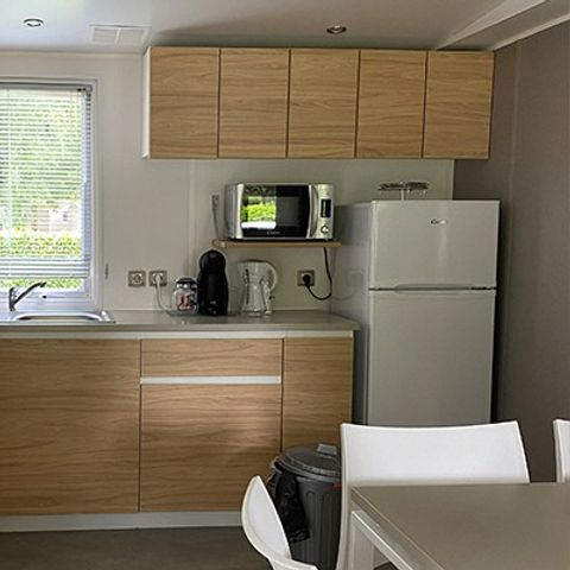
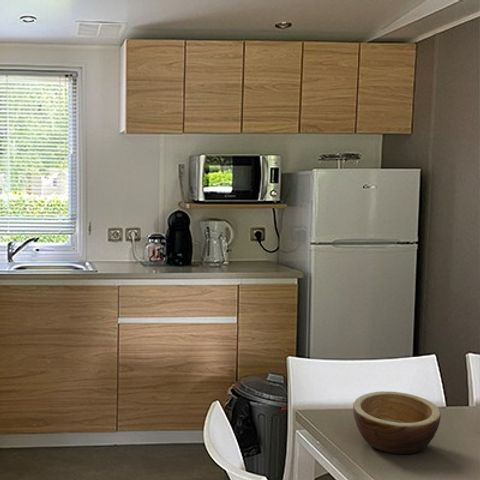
+ bowl [352,390,442,455]
